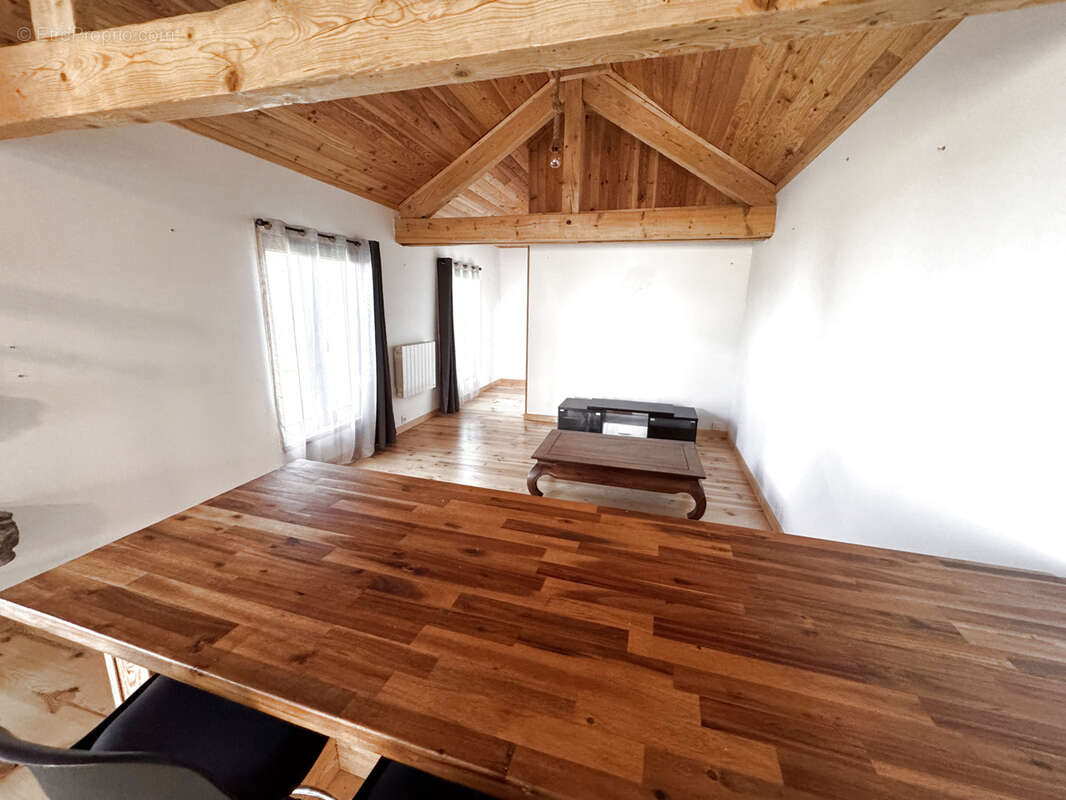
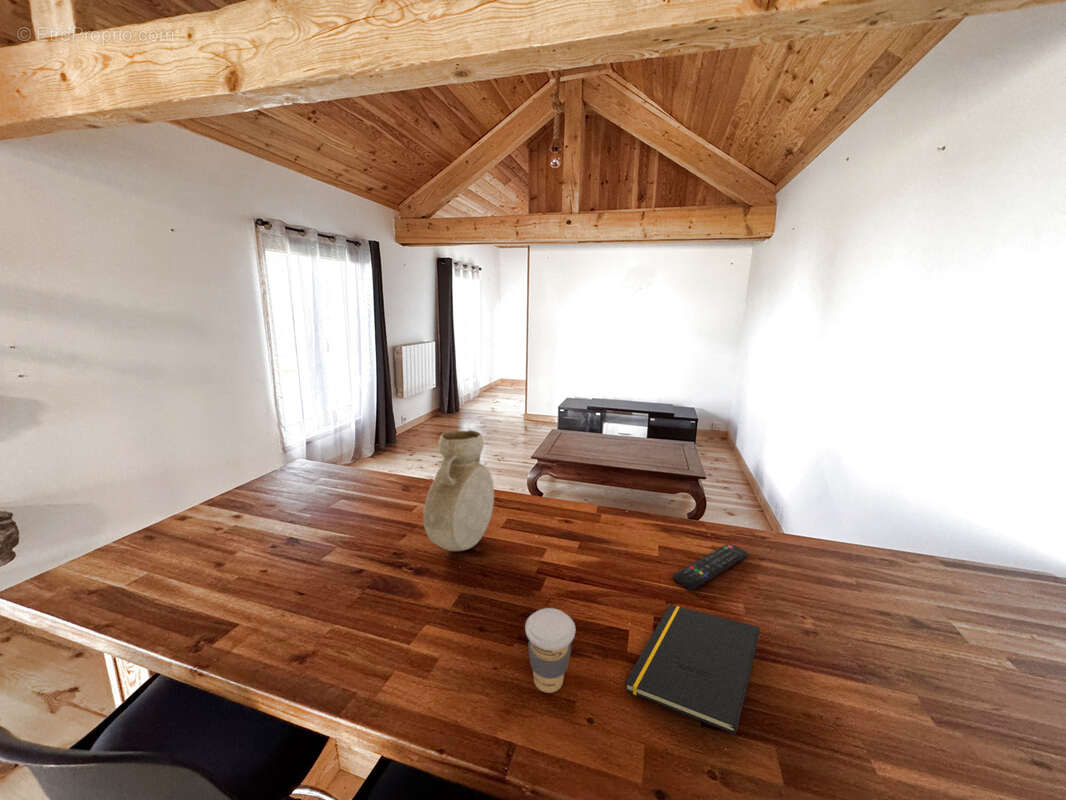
+ notepad [624,604,761,735]
+ vase [422,429,495,552]
+ remote control [672,542,749,591]
+ coffee cup [524,607,576,694]
